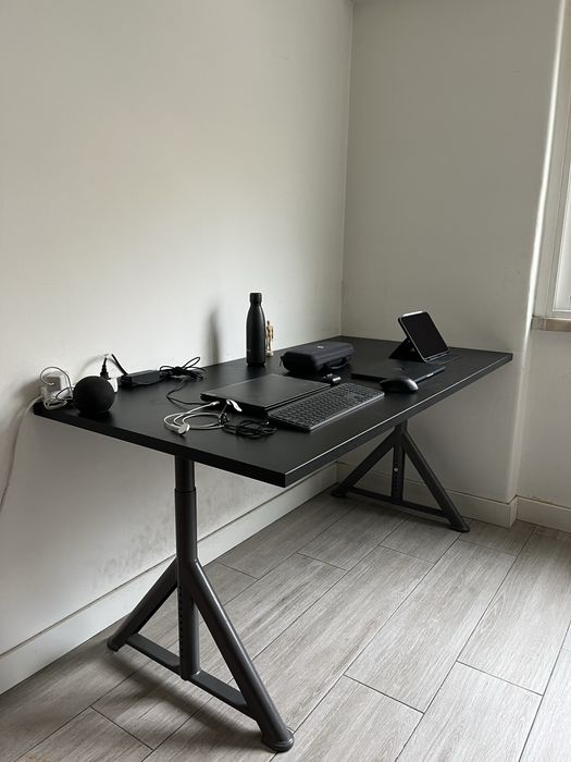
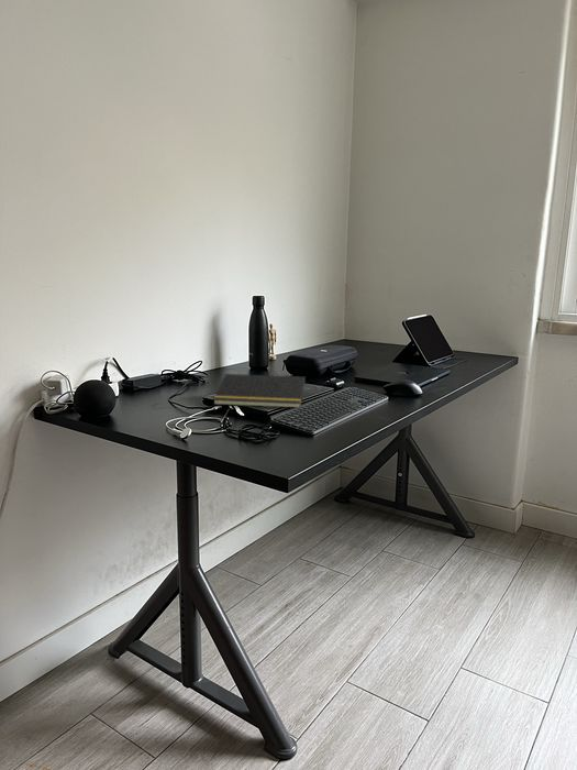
+ notepad [212,373,307,409]
